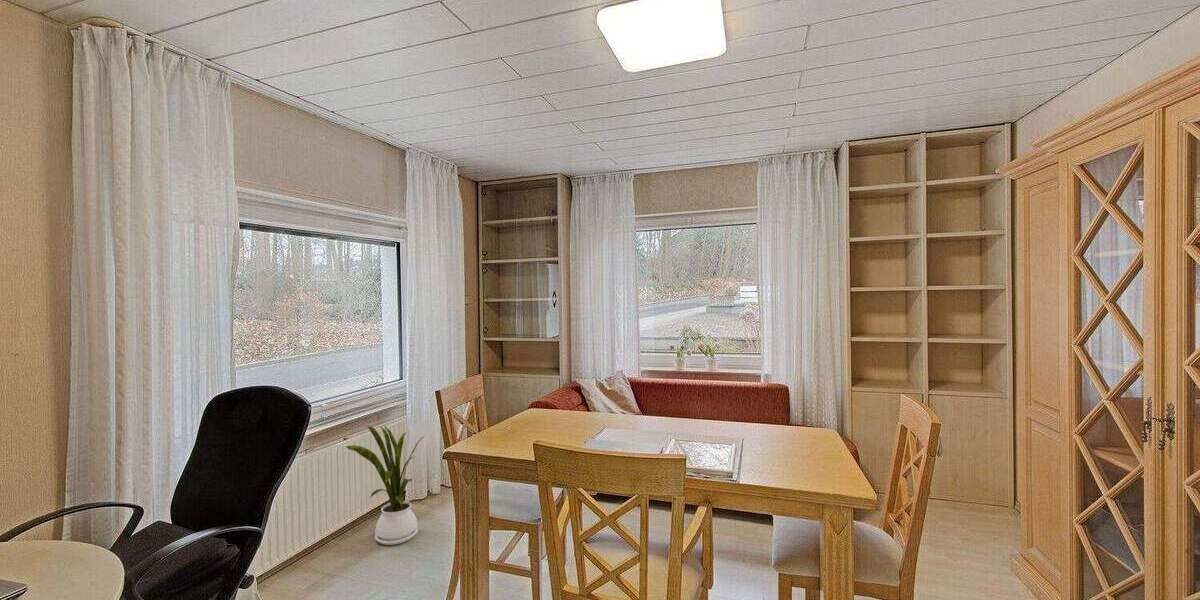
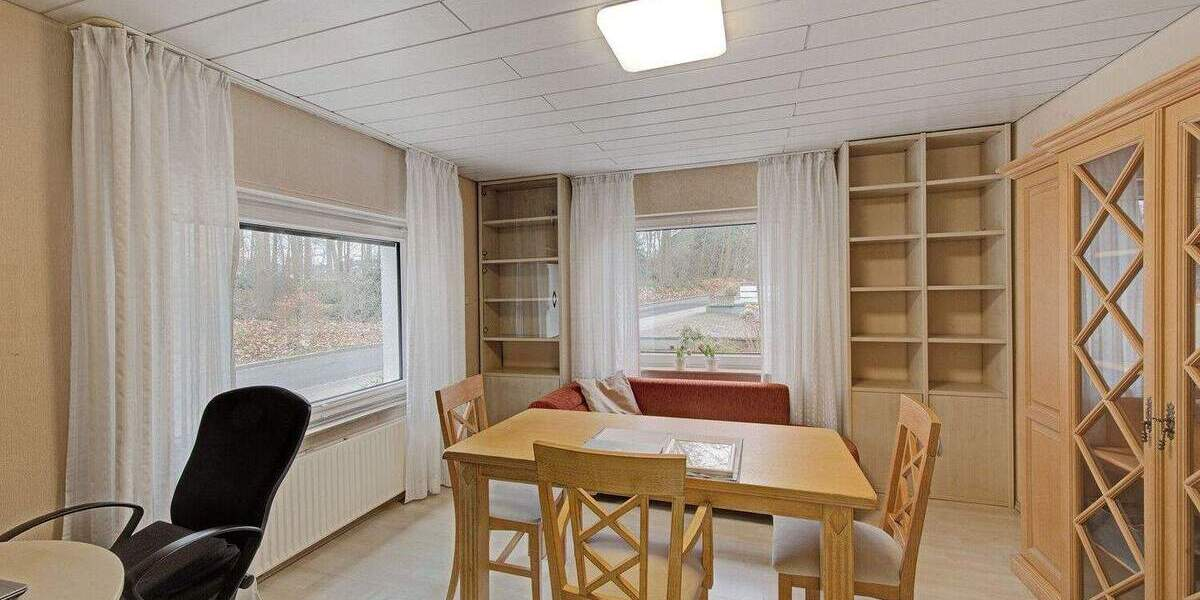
- house plant [345,424,426,546]
